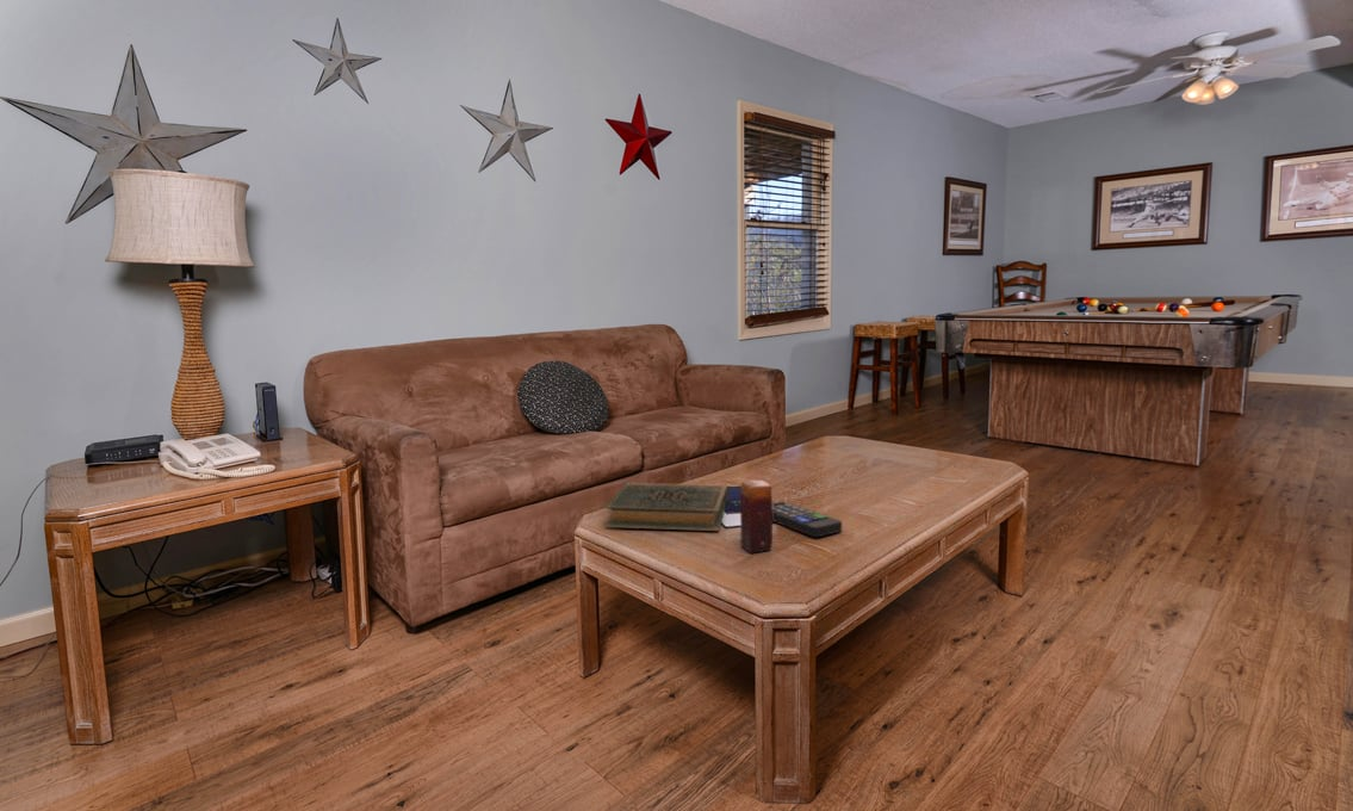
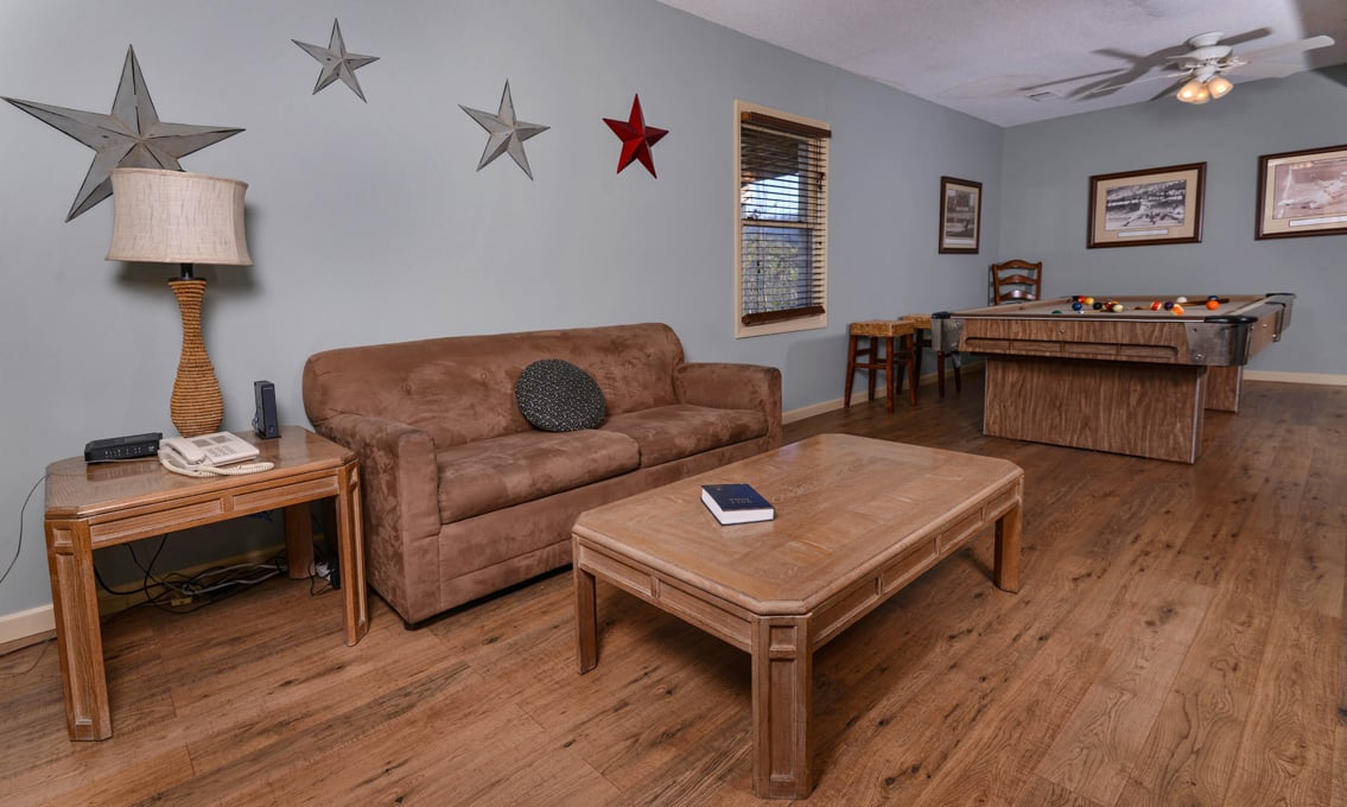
- hardback book [603,482,728,532]
- remote control [772,500,843,538]
- candle [739,479,774,555]
